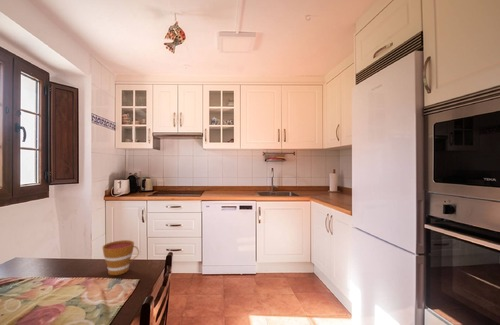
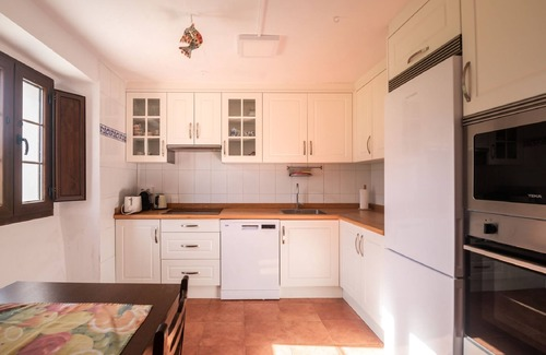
- cup [101,239,140,276]
